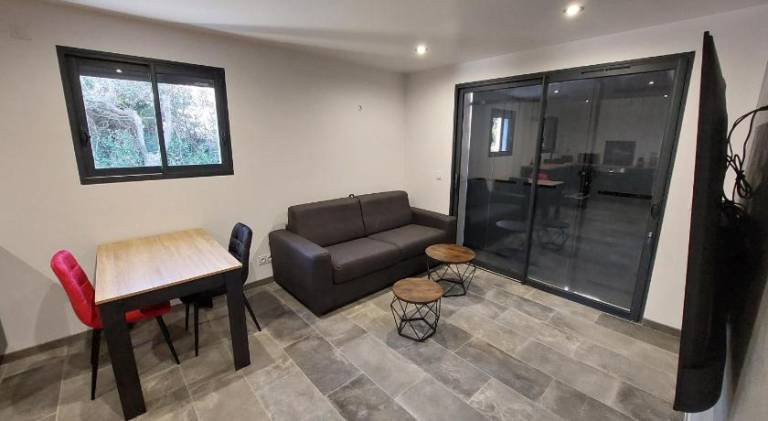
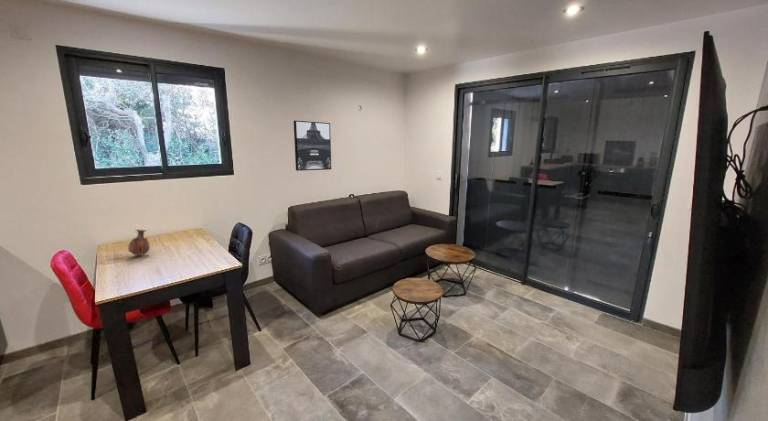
+ wall art [293,120,332,172]
+ vase [127,229,151,258]
